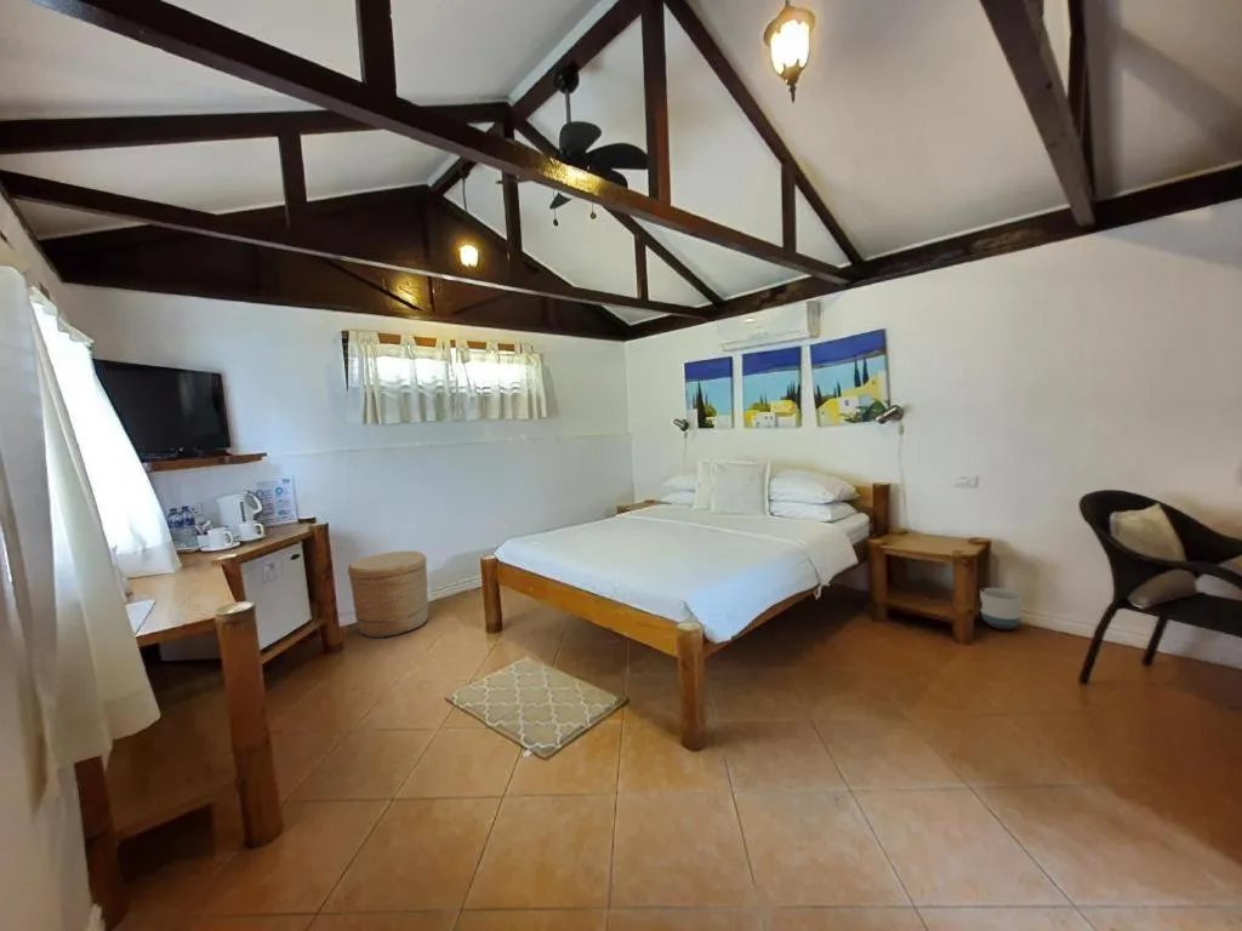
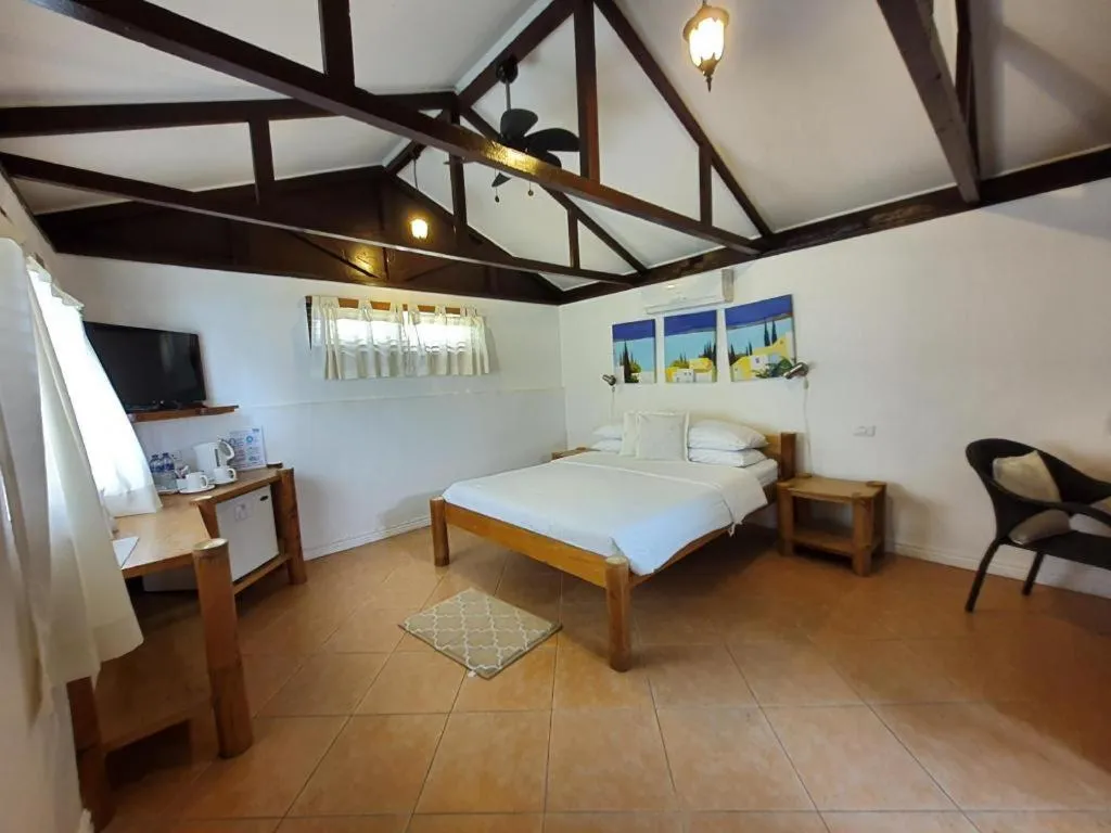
- planter [979,587,1024,630]
- basket [347,550,429,639]
